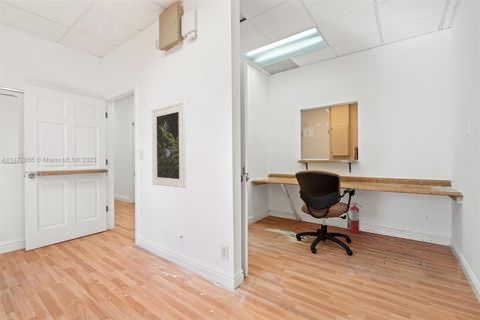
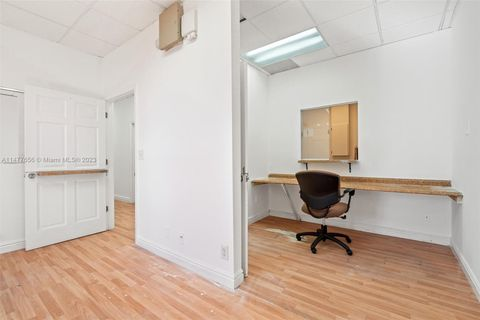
- fire extinguisher [346,200,364,234]
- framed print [151,101,187,189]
